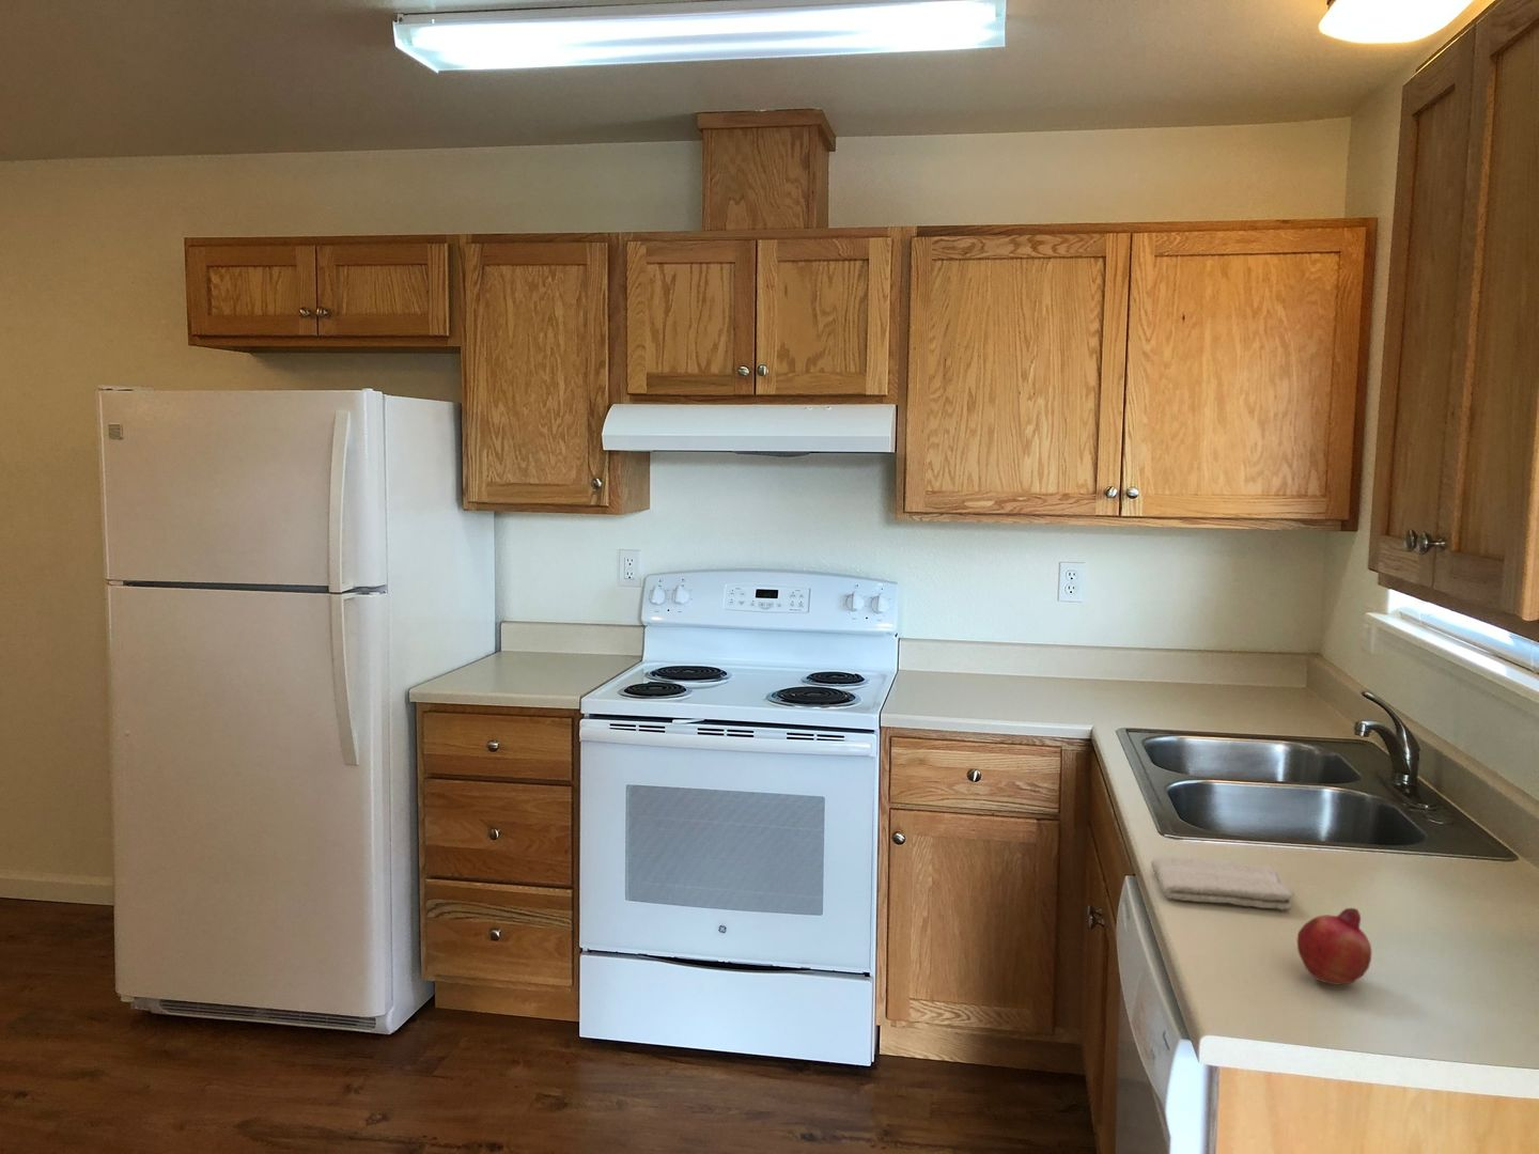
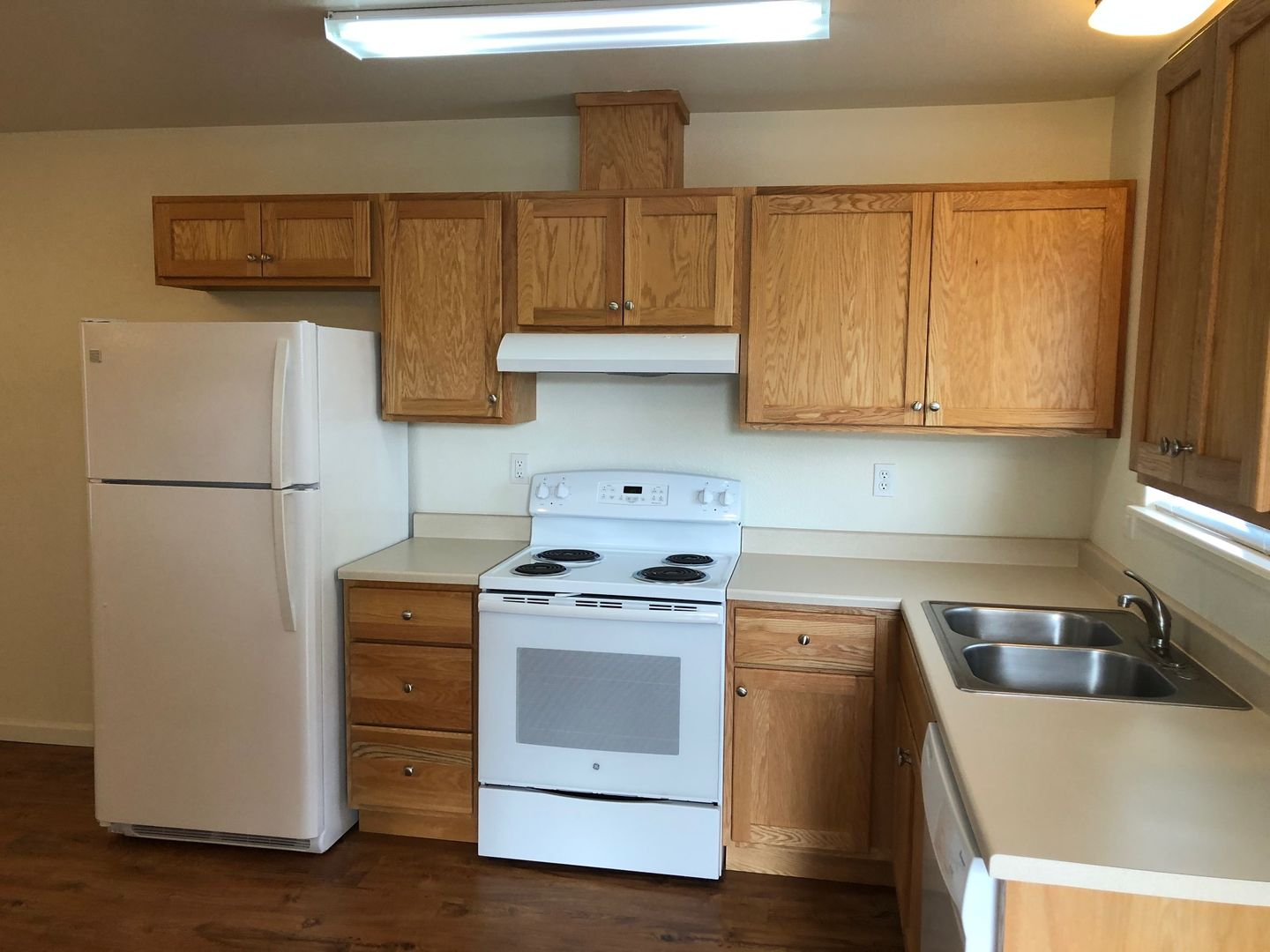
- fruit [1297,907,1372,987]
- washcloth [1150,855,1295,912]
